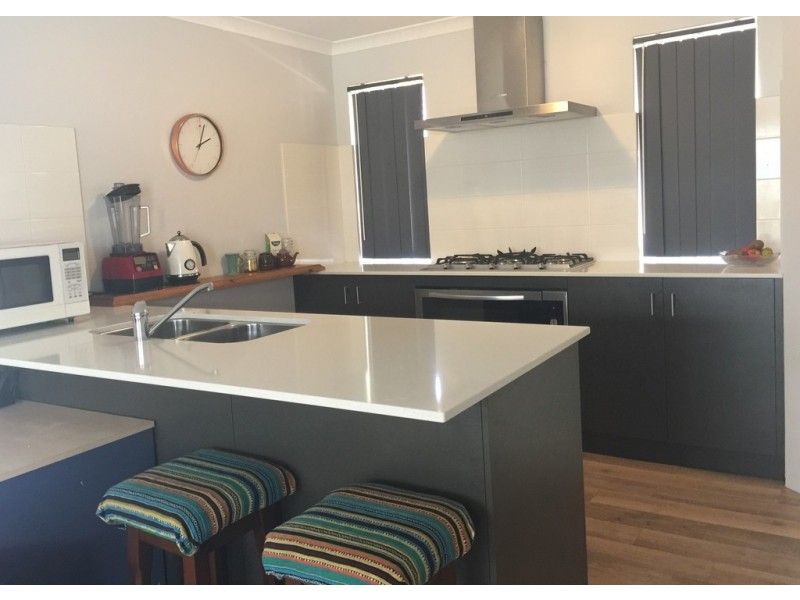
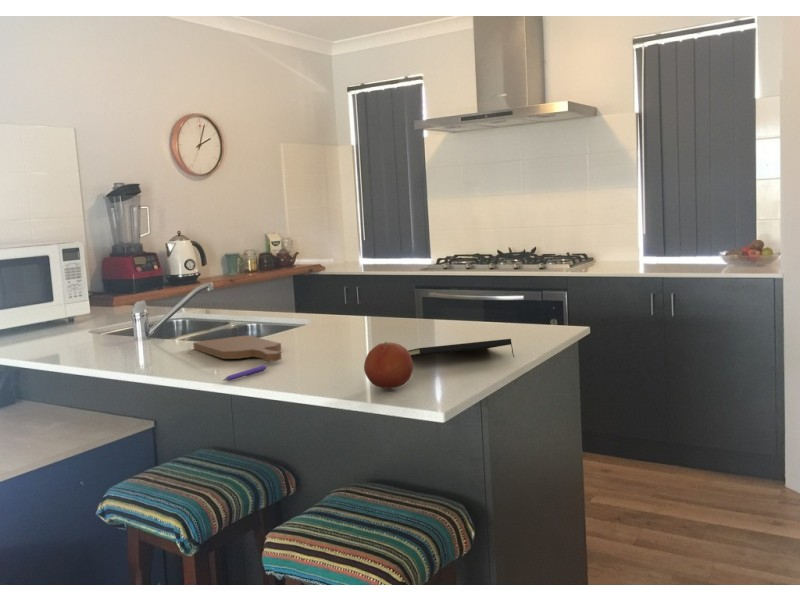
+ pen [223,364,268,382]
+ cutting board [192,334,282,362]
+ notepad [408,338,515,358]
+ fruit [363,341,414,390]
